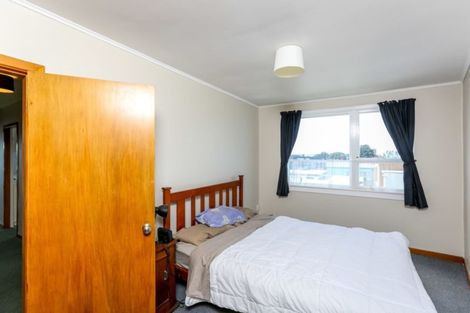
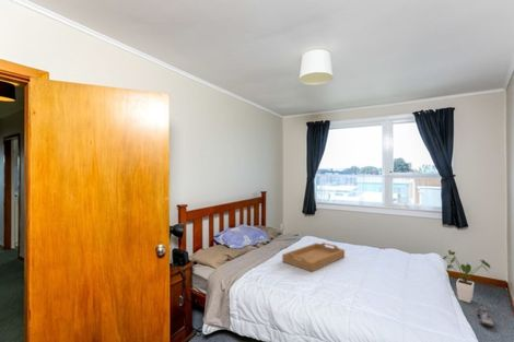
+ house plant [442,249,491,304]
+ serving tray [281,241,346,273]
+ shoe [476,304,495,329]
